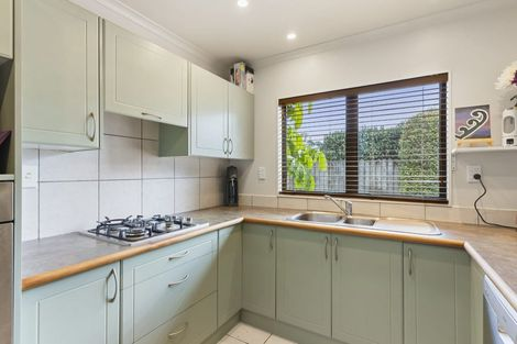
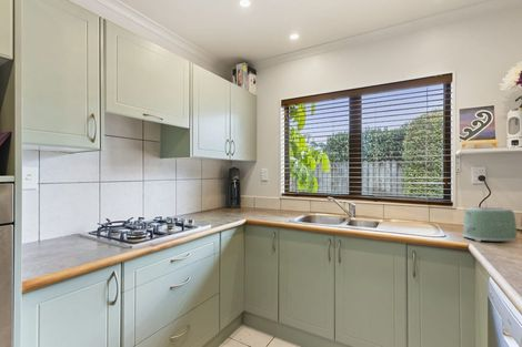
+ toaster [462,206,518,243]
